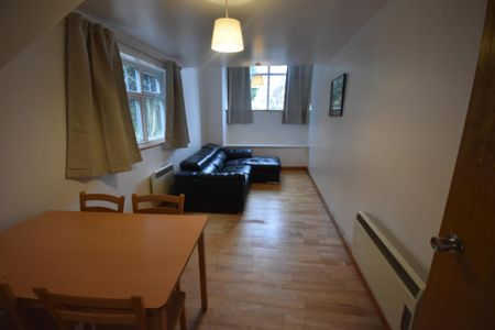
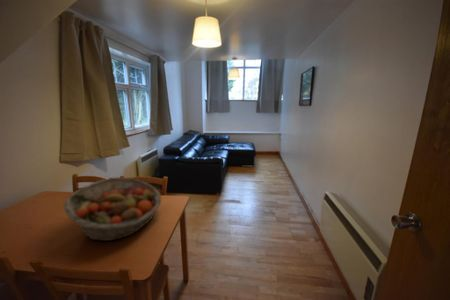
+ fruit basket [62,176,162,242]
